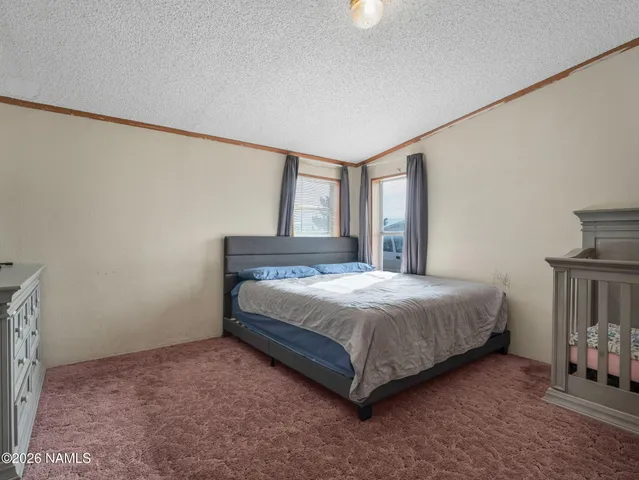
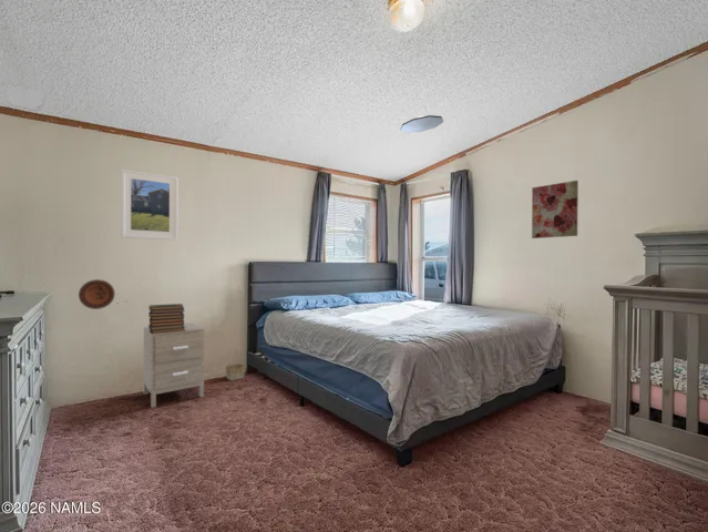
+ wall art [531,180,579,239]
+ ceiling light [400,114,444,134]
+ decorative plate [78,278,116,310]
+ basket [225,347,246,381]
+ nightstand [143,321,205,409]
+ book stack [147,303,186,334]
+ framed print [120,168,179,242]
